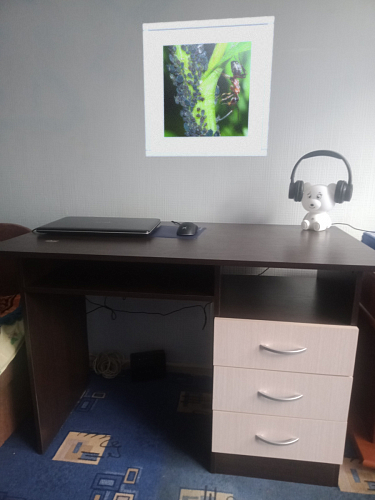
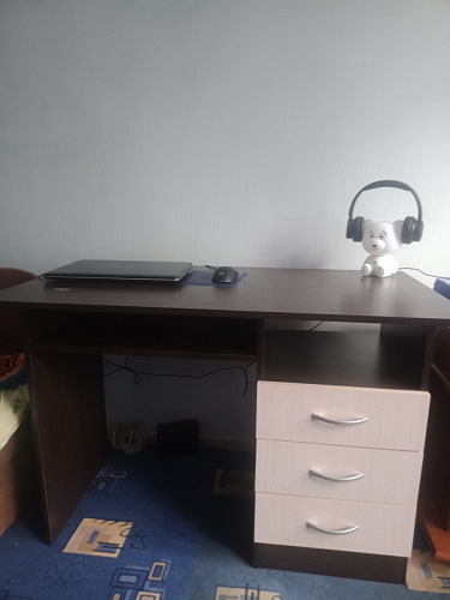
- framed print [142,15,275,158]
